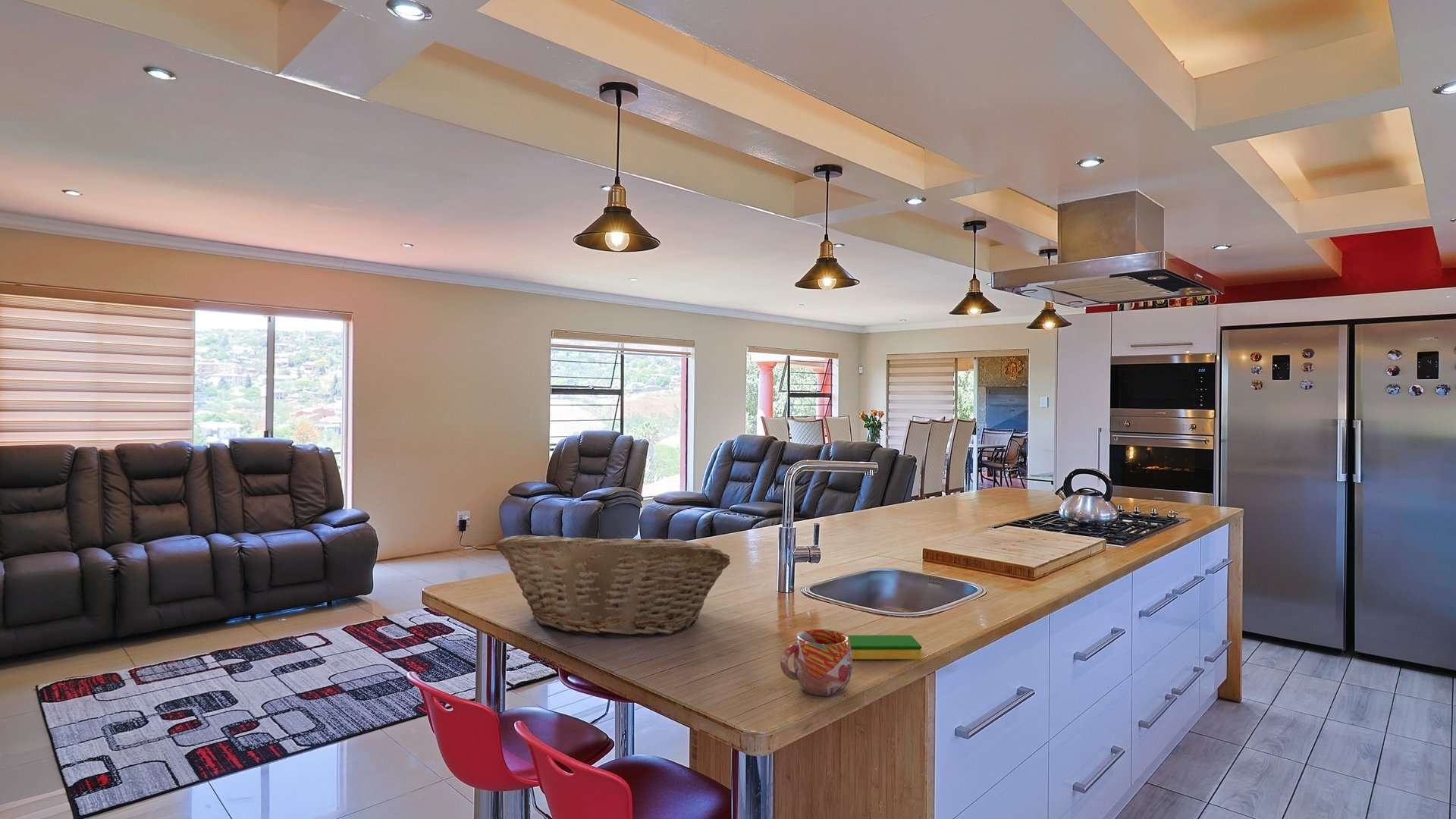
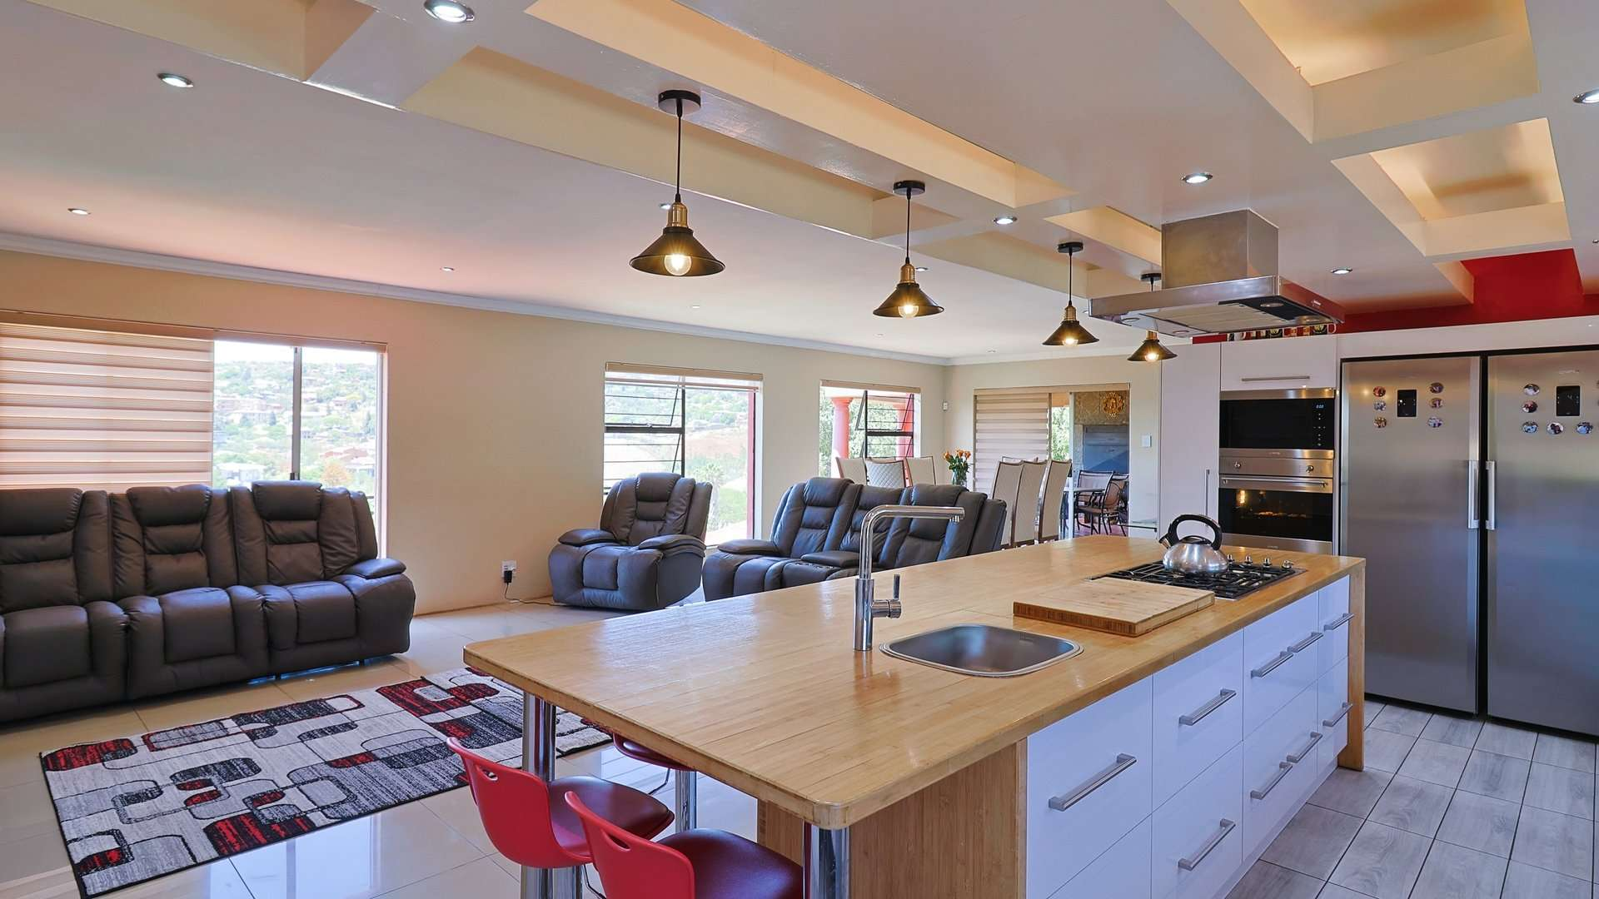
- mug [780,628,853,697]
- dish sponge [848,635,923,660]
- fruit basket [495,529,731,638]
